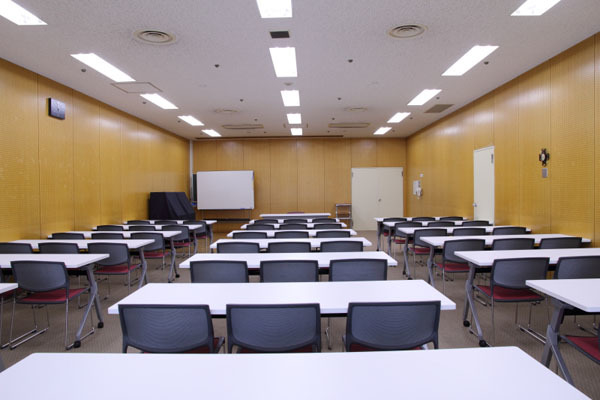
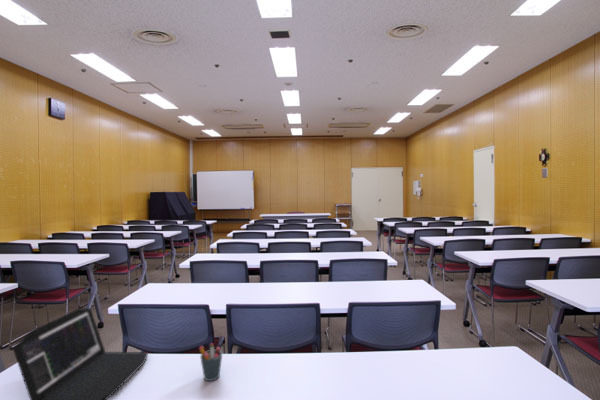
+ pen holder [198,343,223,382]
+ laptop [12,307,149,400]
